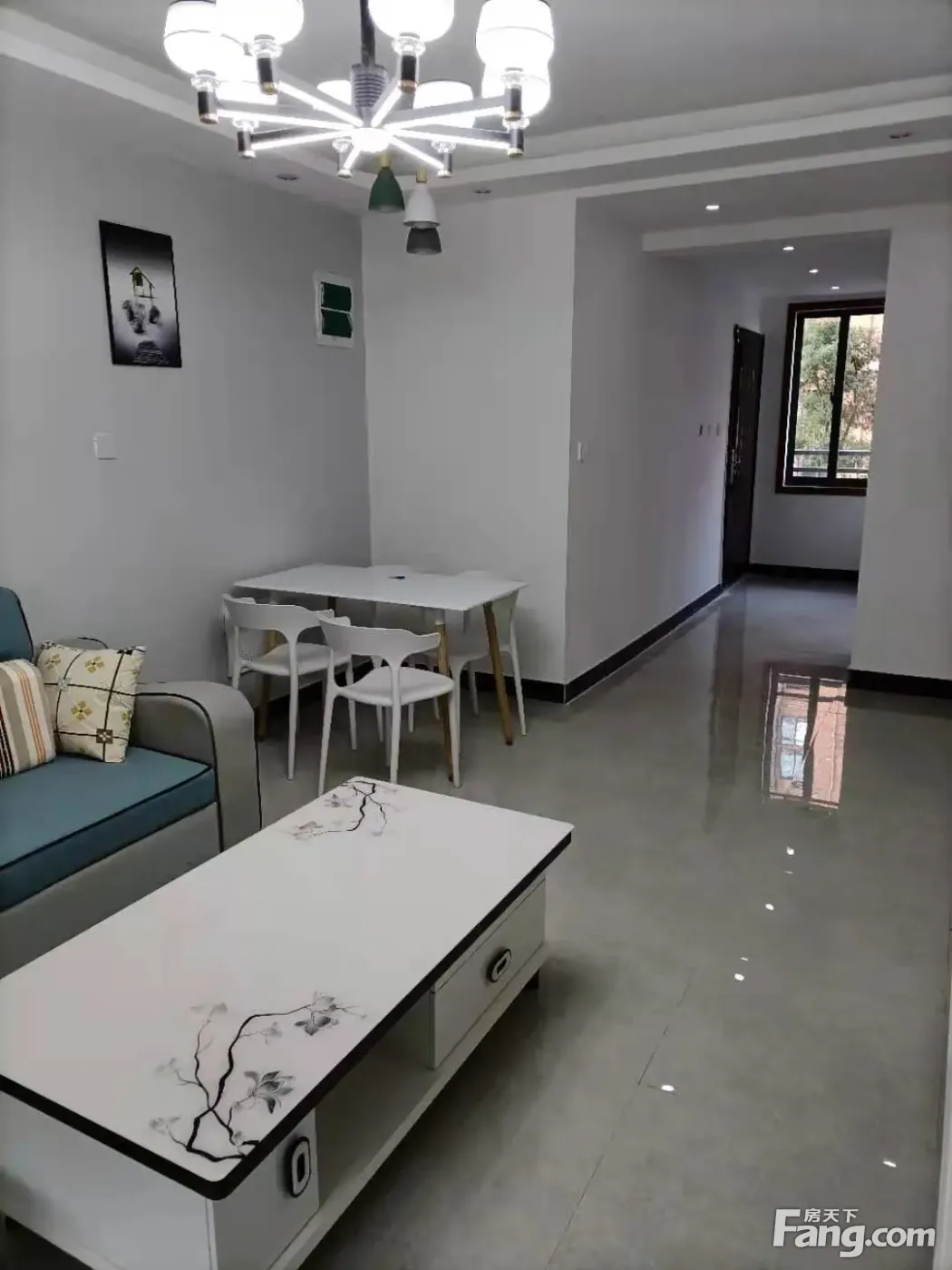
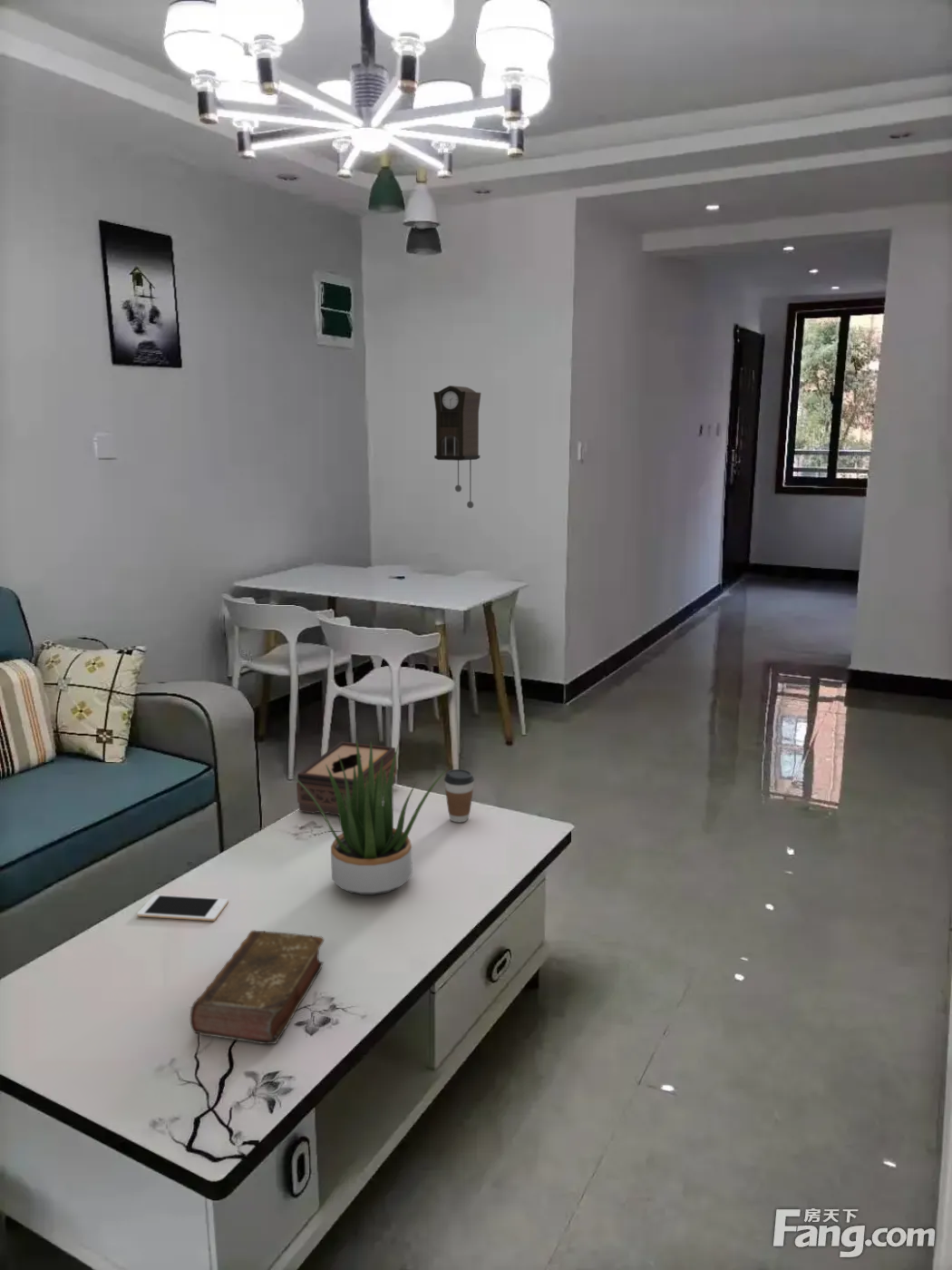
+ cell phone [136,894,229,922]
+ book [189,930,325,1045]
+ coffee cup [443,768,475,824]
+ pendulum clock [432,385,481,509]
+ potted plant [287,739,450,896]
+ tissue box [296,740,398,816]
